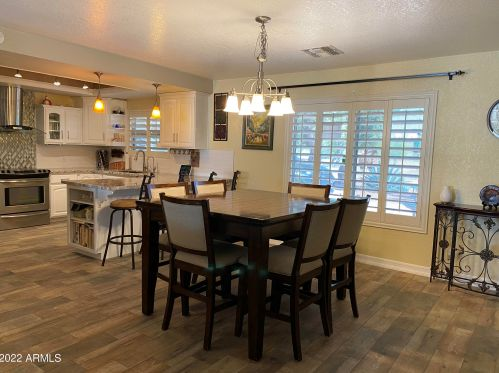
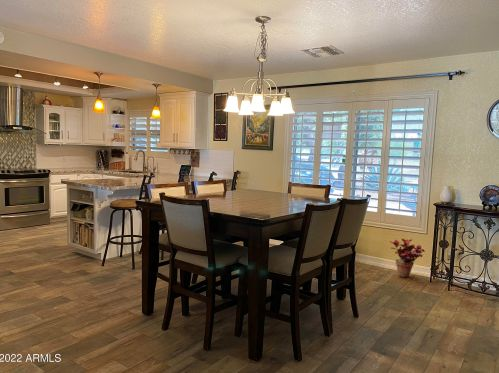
+ potted plant [388,238,426,278]
